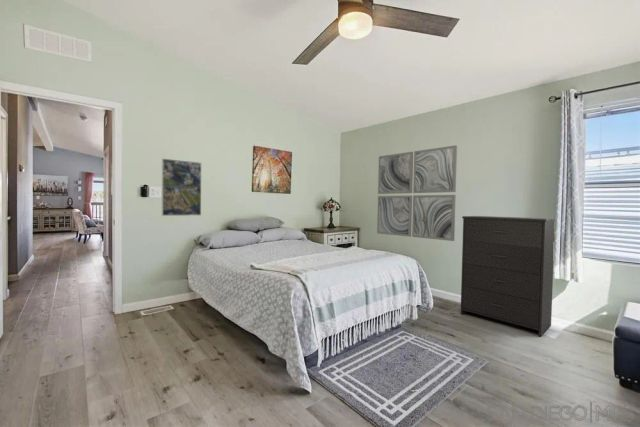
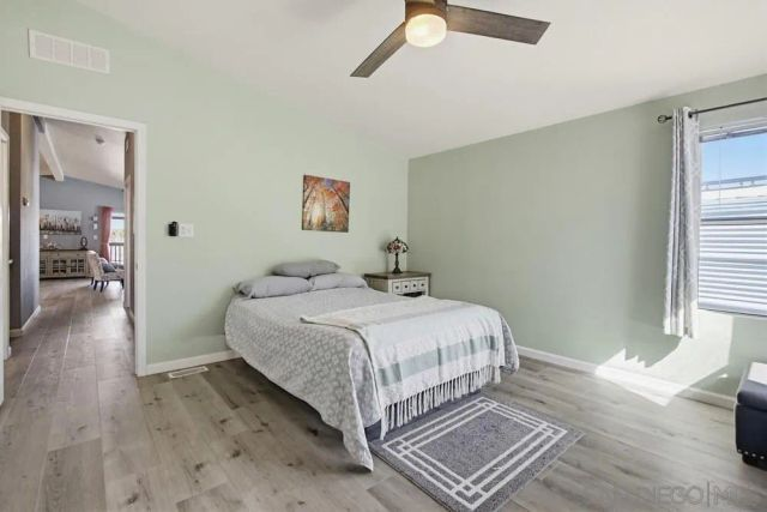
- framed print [161,158,202,217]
- wall art [376,144,458,242]
- dresser [460,215,556,337]
